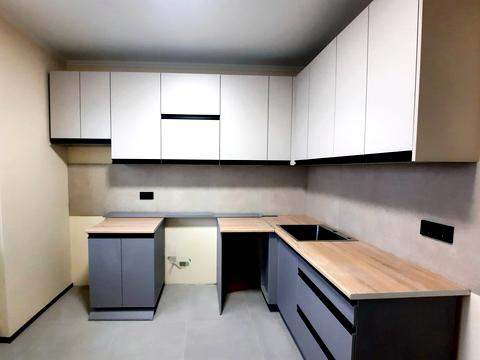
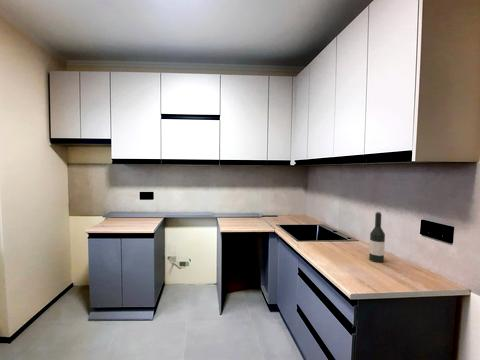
+ wine bottle [368,211,386,263]
